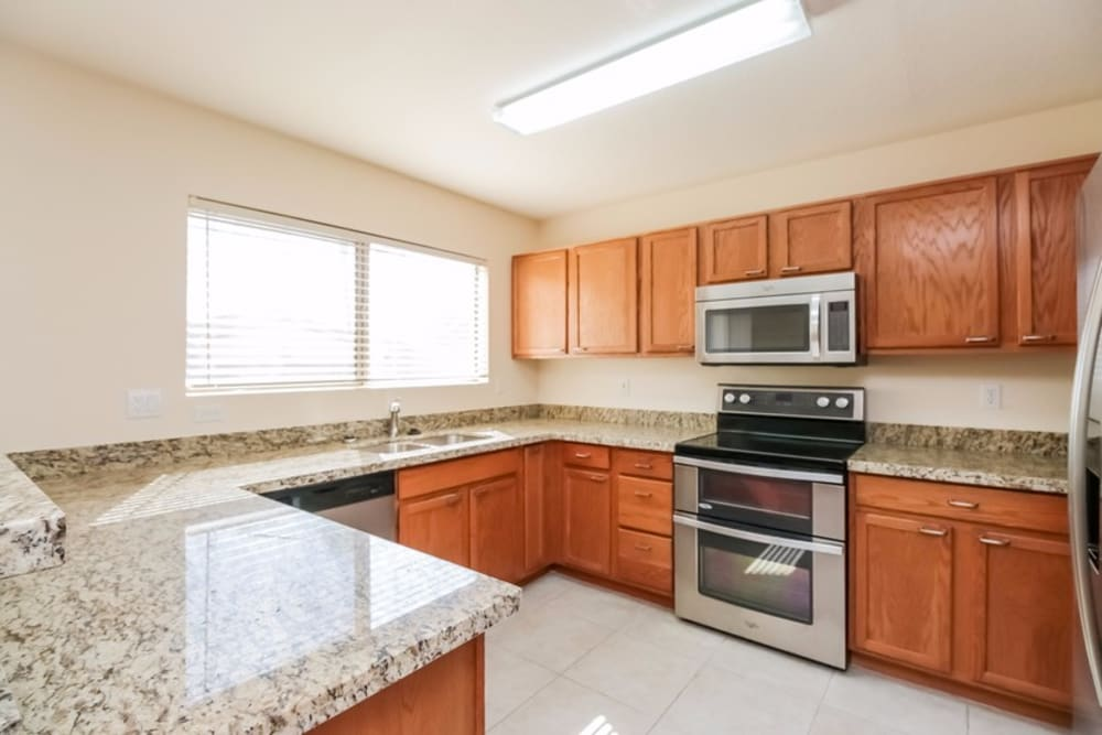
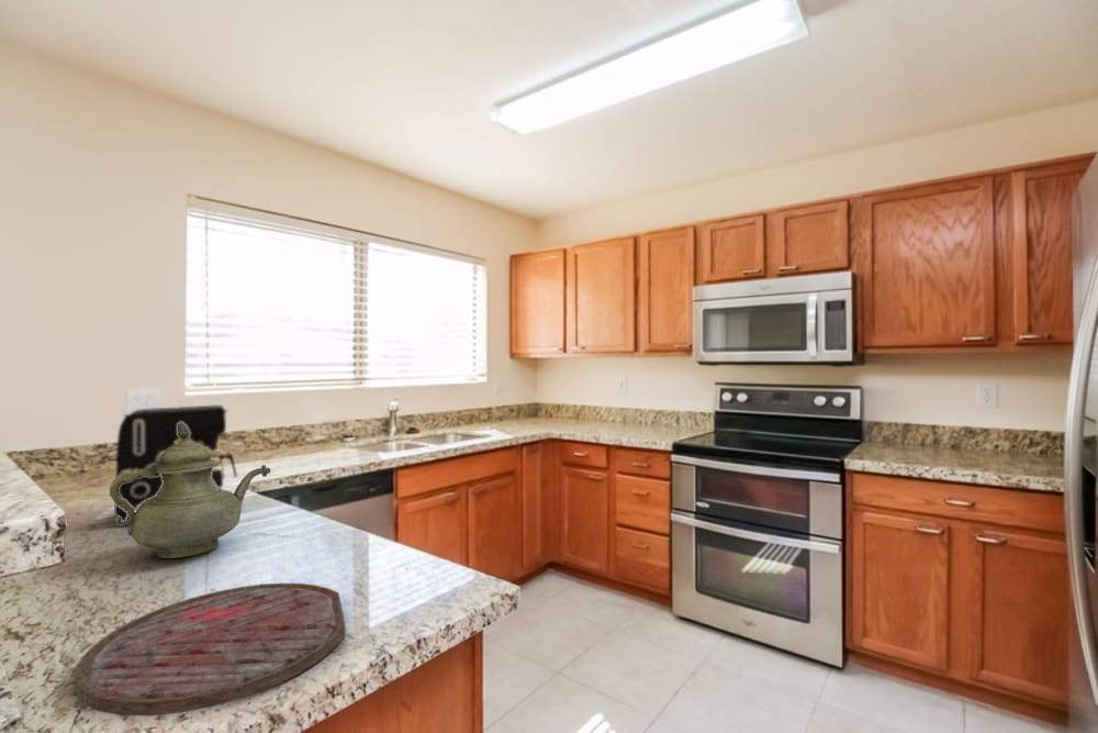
+ coffee maker [113,403,238,522]
+ cutting board [75,582,347,718]
+ teapot [109,422,271,559]
